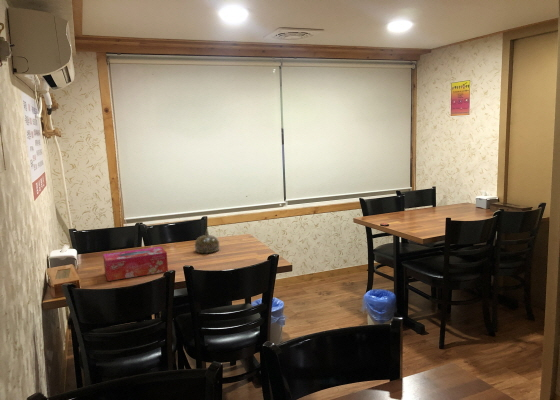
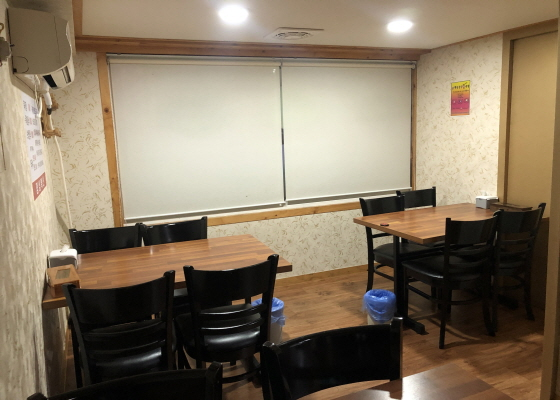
- teapot [194,228,220,254]
- tissue box [102,246,169,282]
